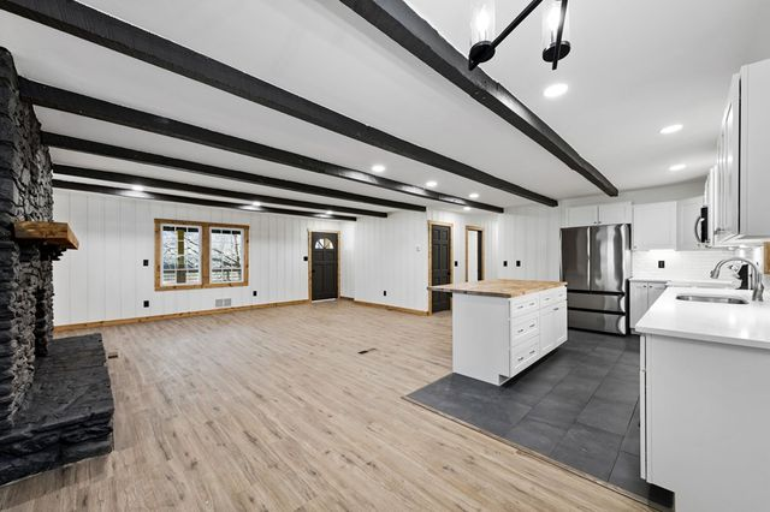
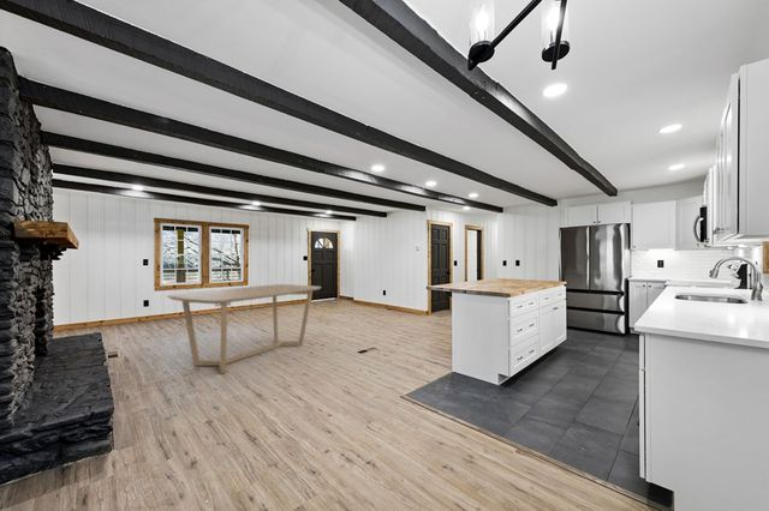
+ dining table [166,283,322,374]
